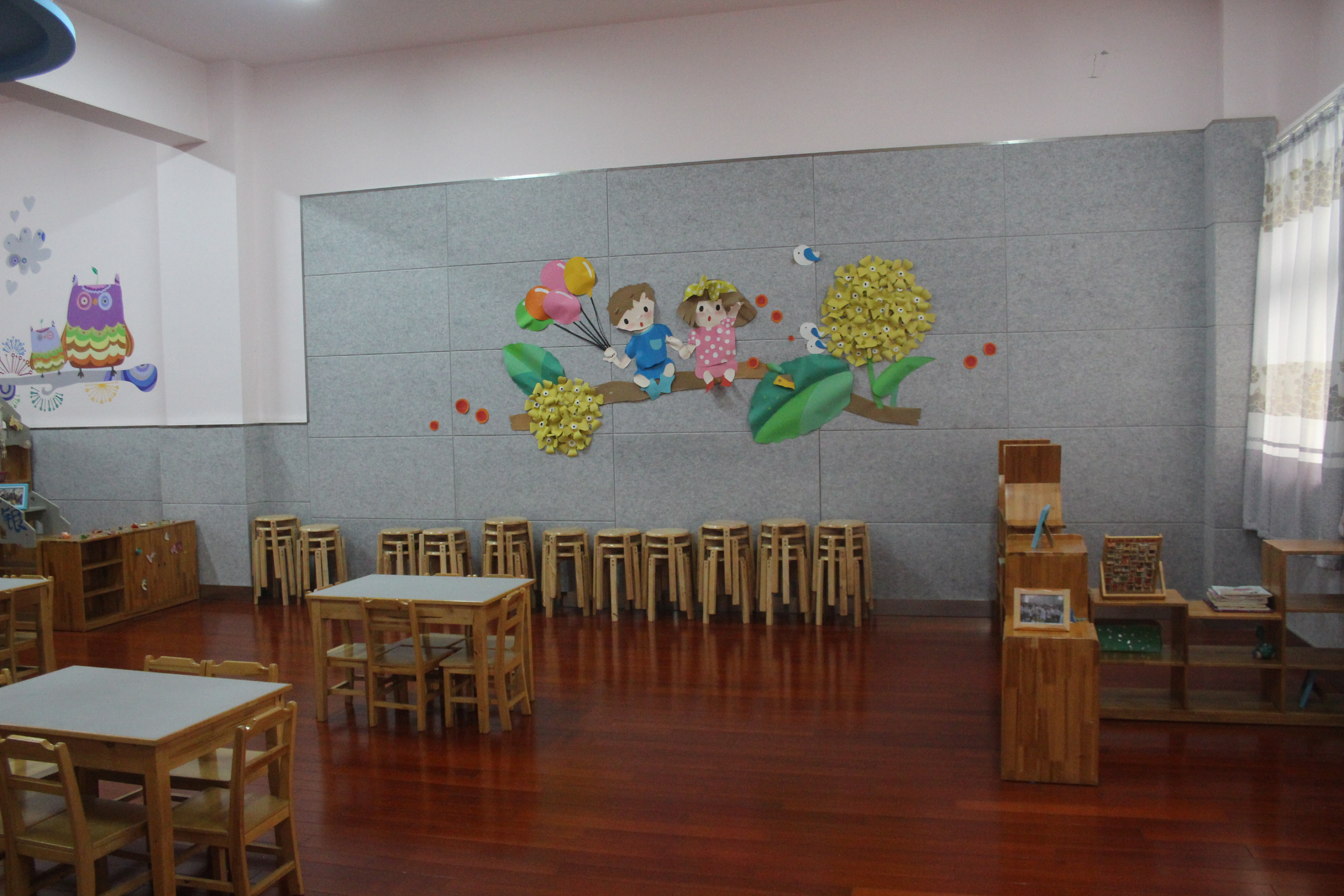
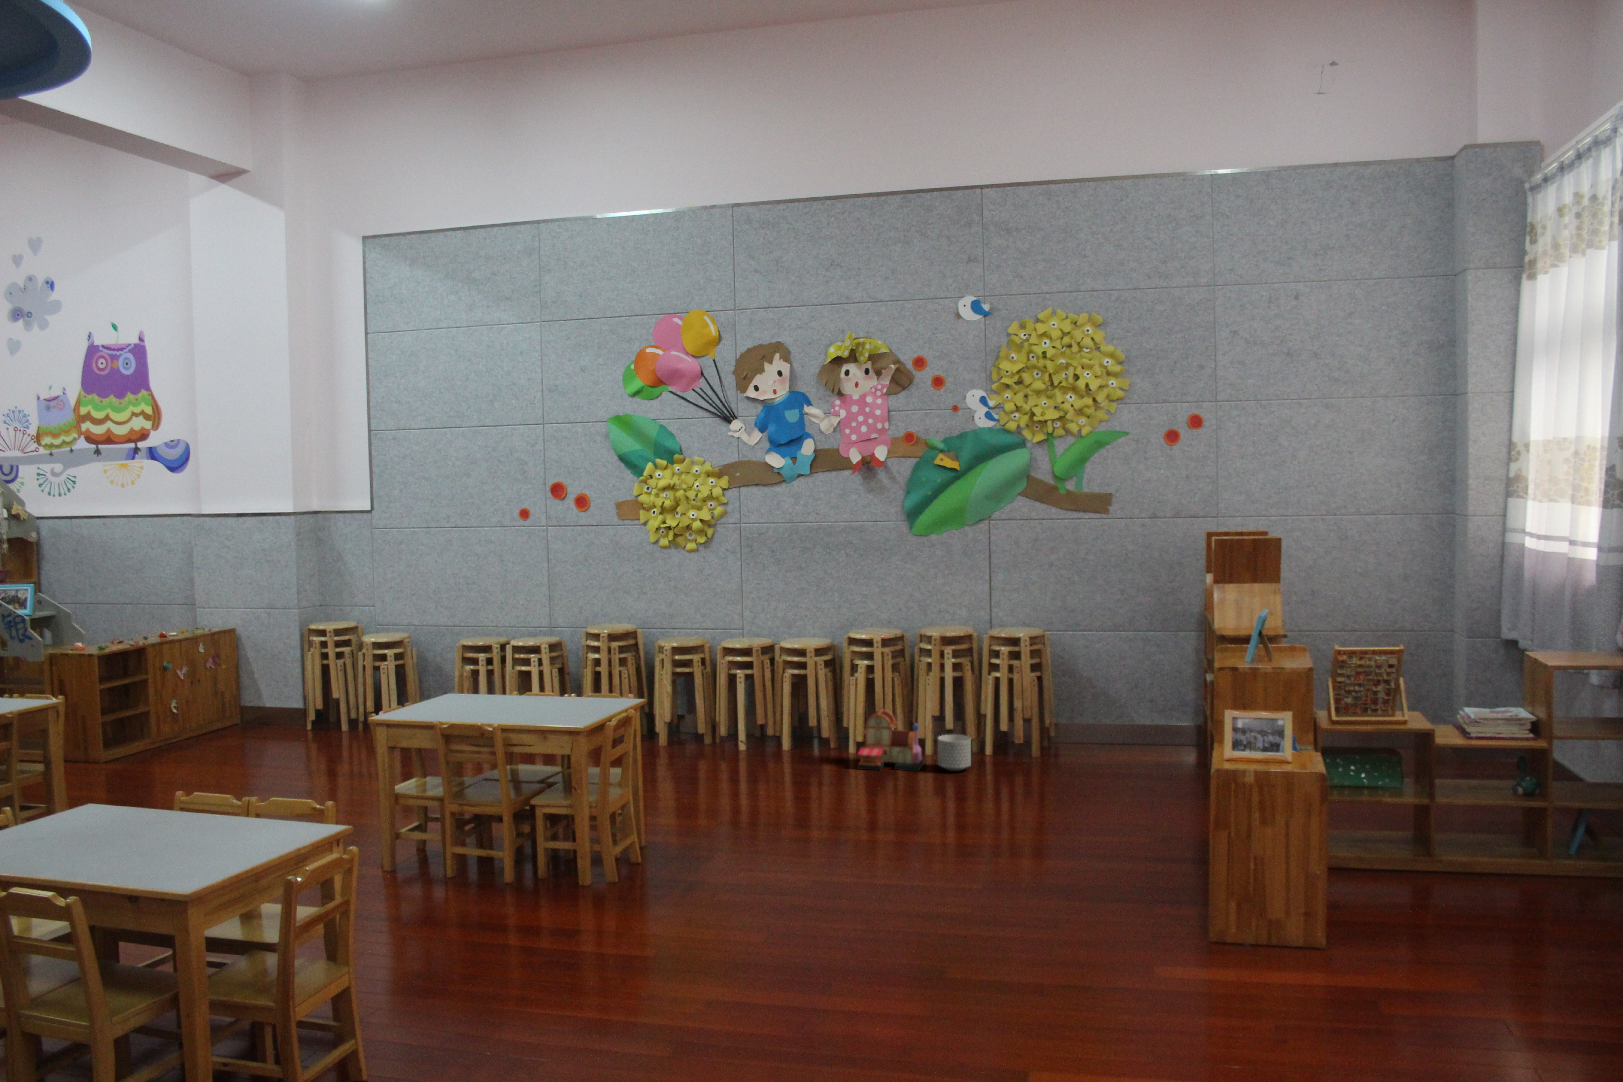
+ planter [937,734,972,772]
+ toy house [857,709,925,772]
